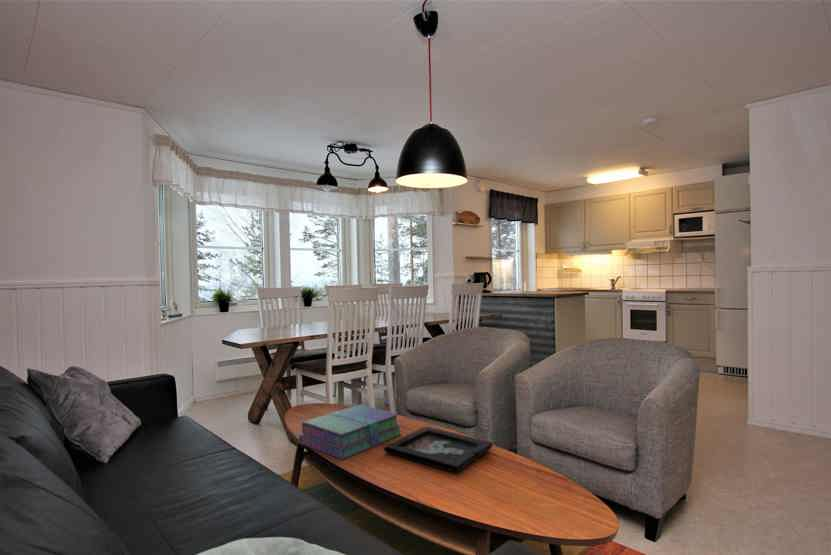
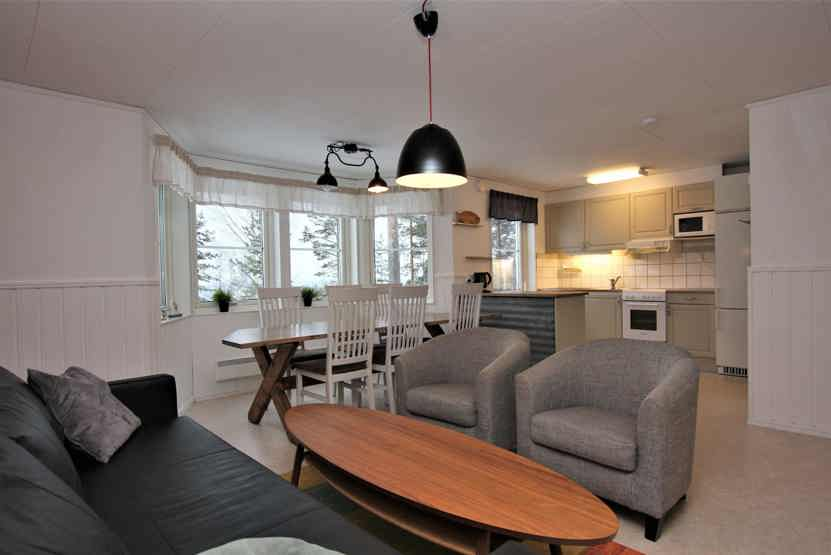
- stack of books [298,404,403,461]
- decorative tray [383,426,494,473]
